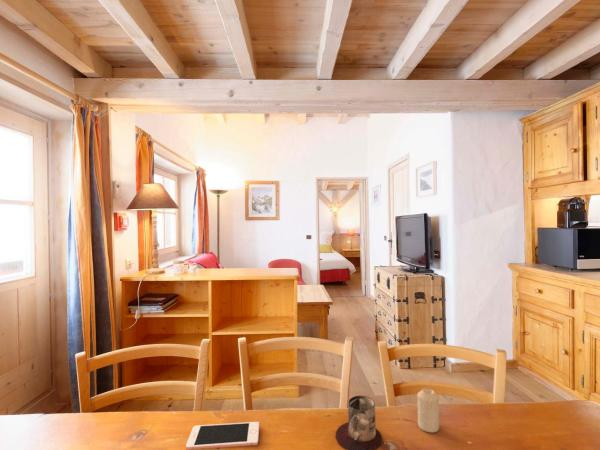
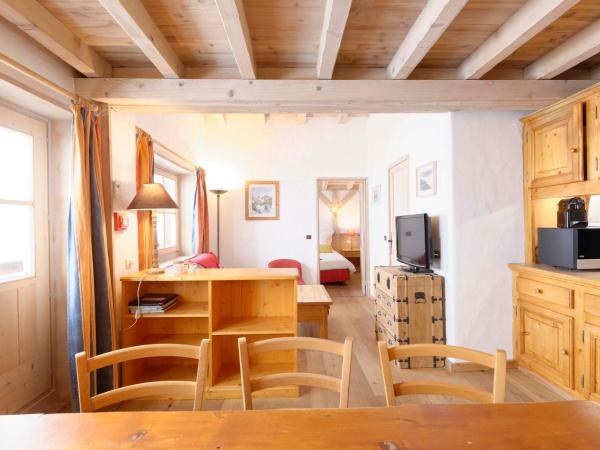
- mug [335,395,383,450]
- candle [416,387,440,434]
- cell phone [185,421,260,450]
